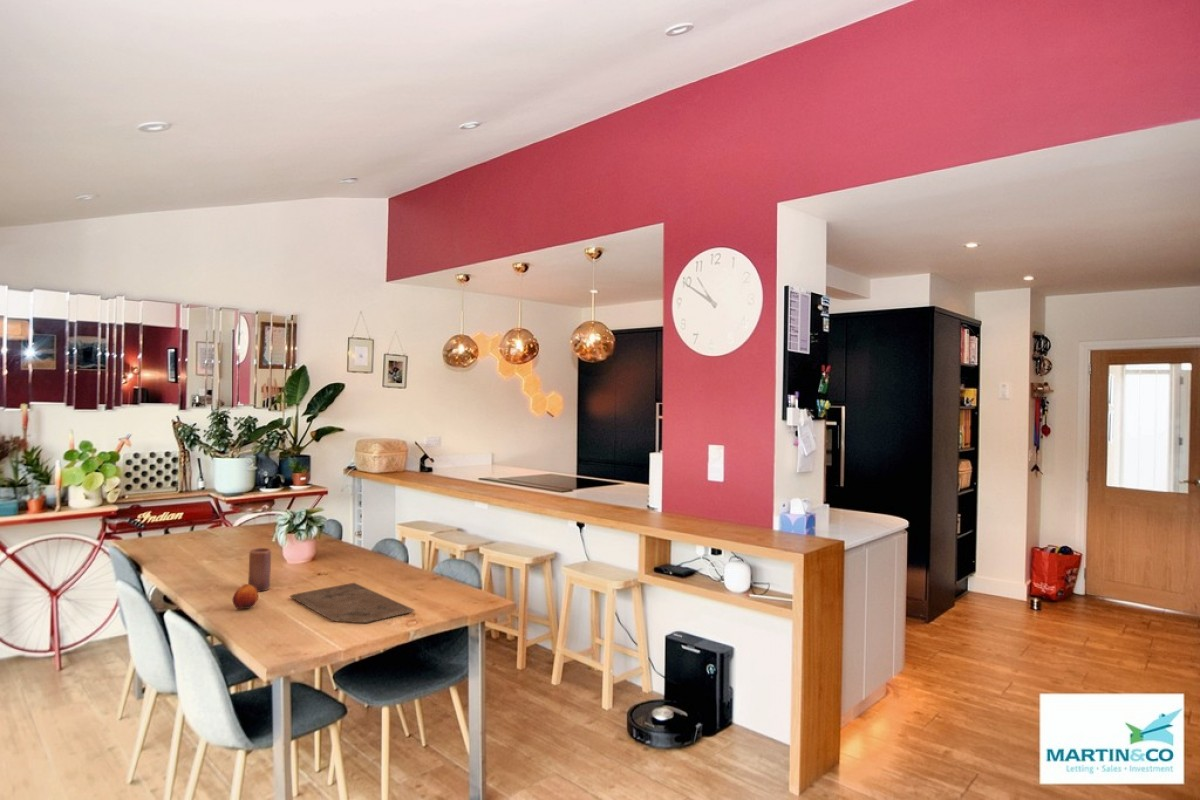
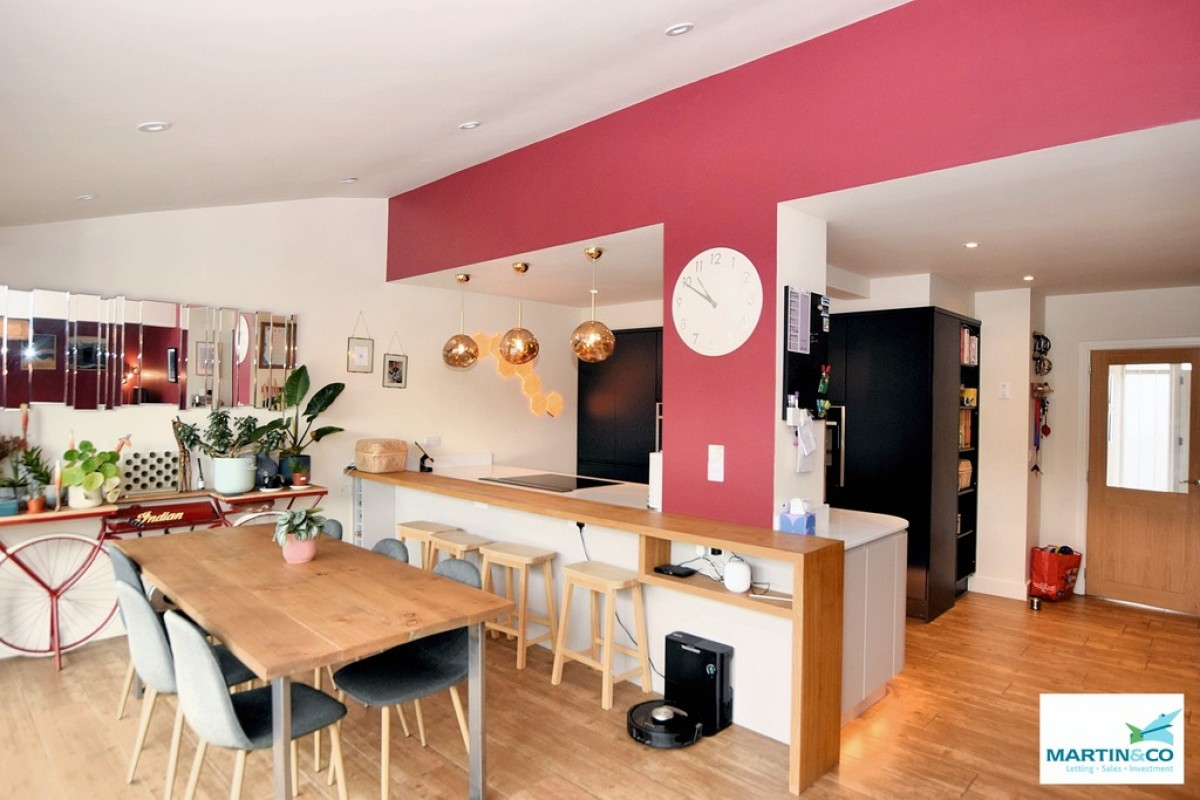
- cutting board [289,582,415,624]
- candle [247,547,272,593]
- fruit [232,583,259,610]
